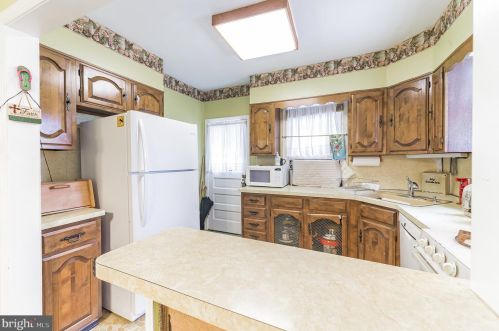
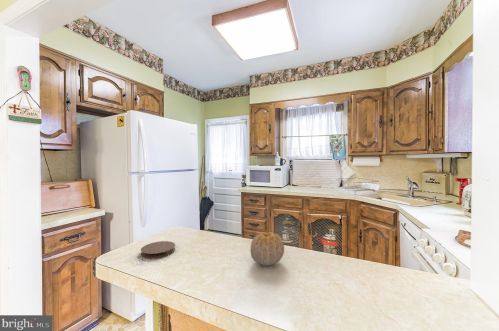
+ fruit [249,231,285,267]
+ coaster [140,240,176,259]
